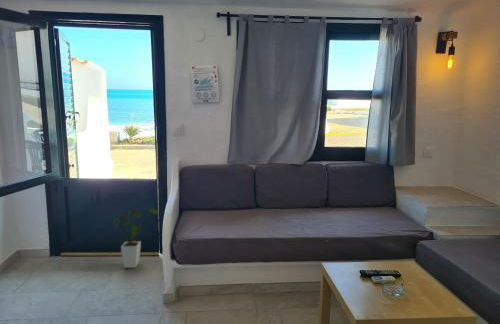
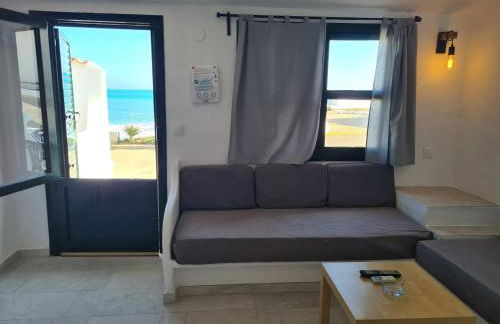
- house plant [111,206,160,269]
